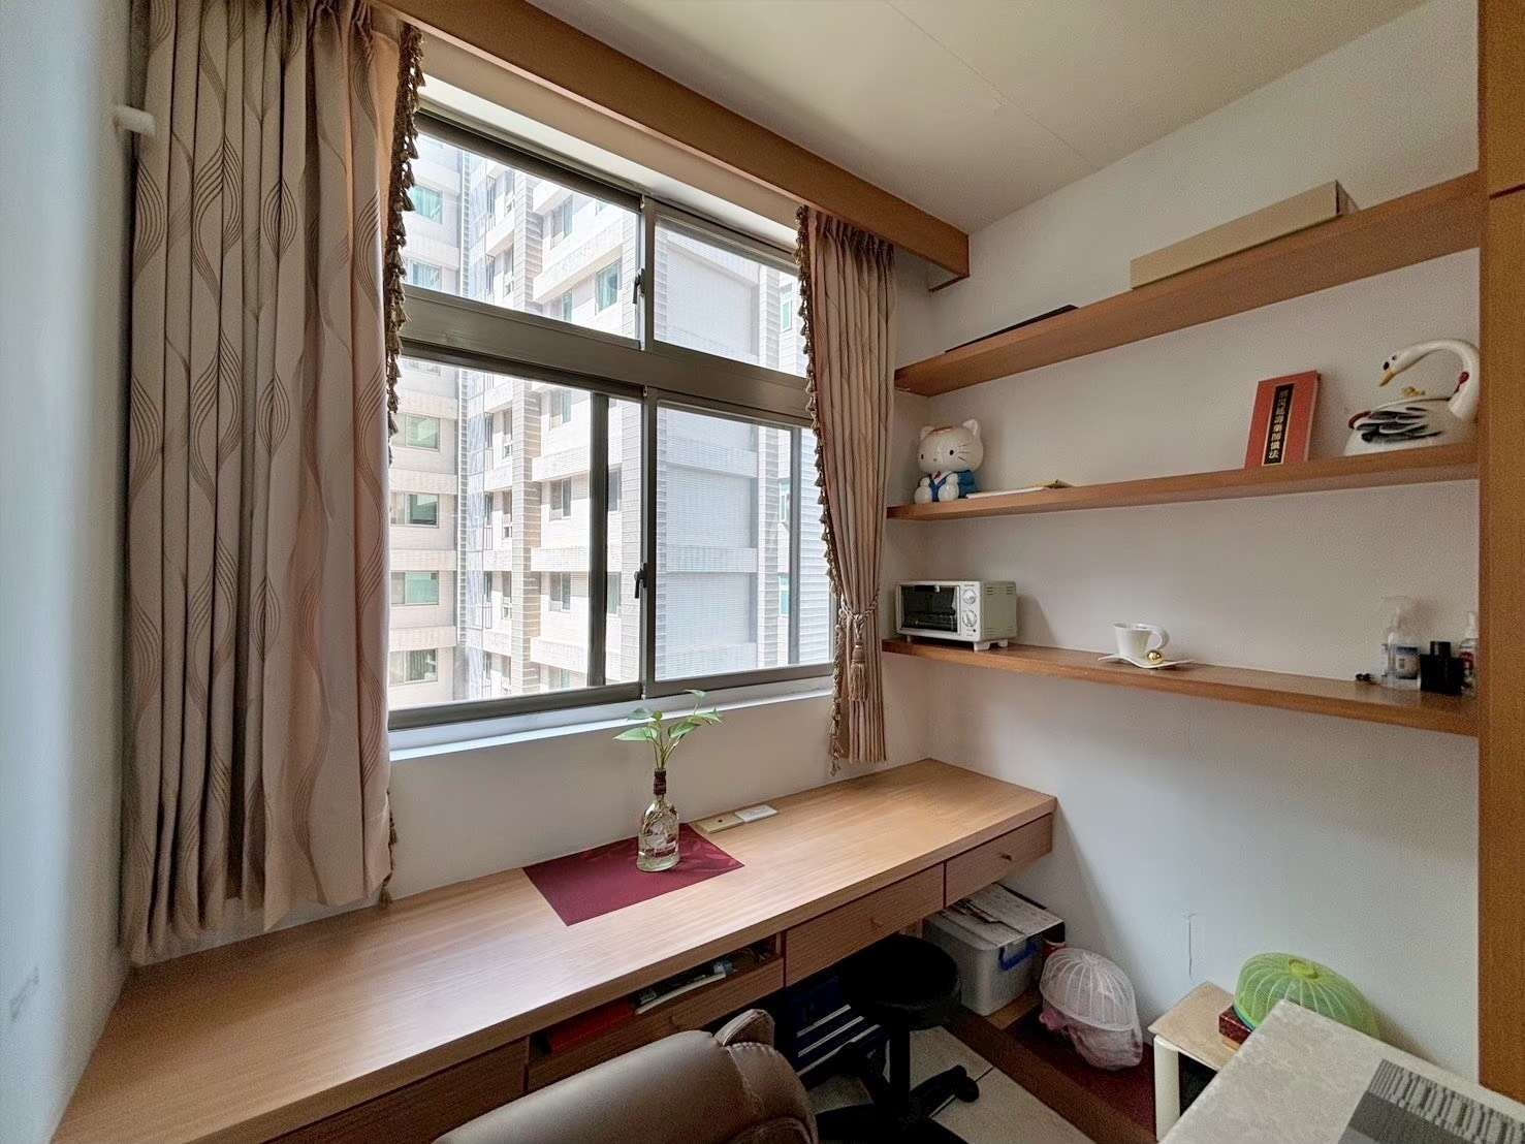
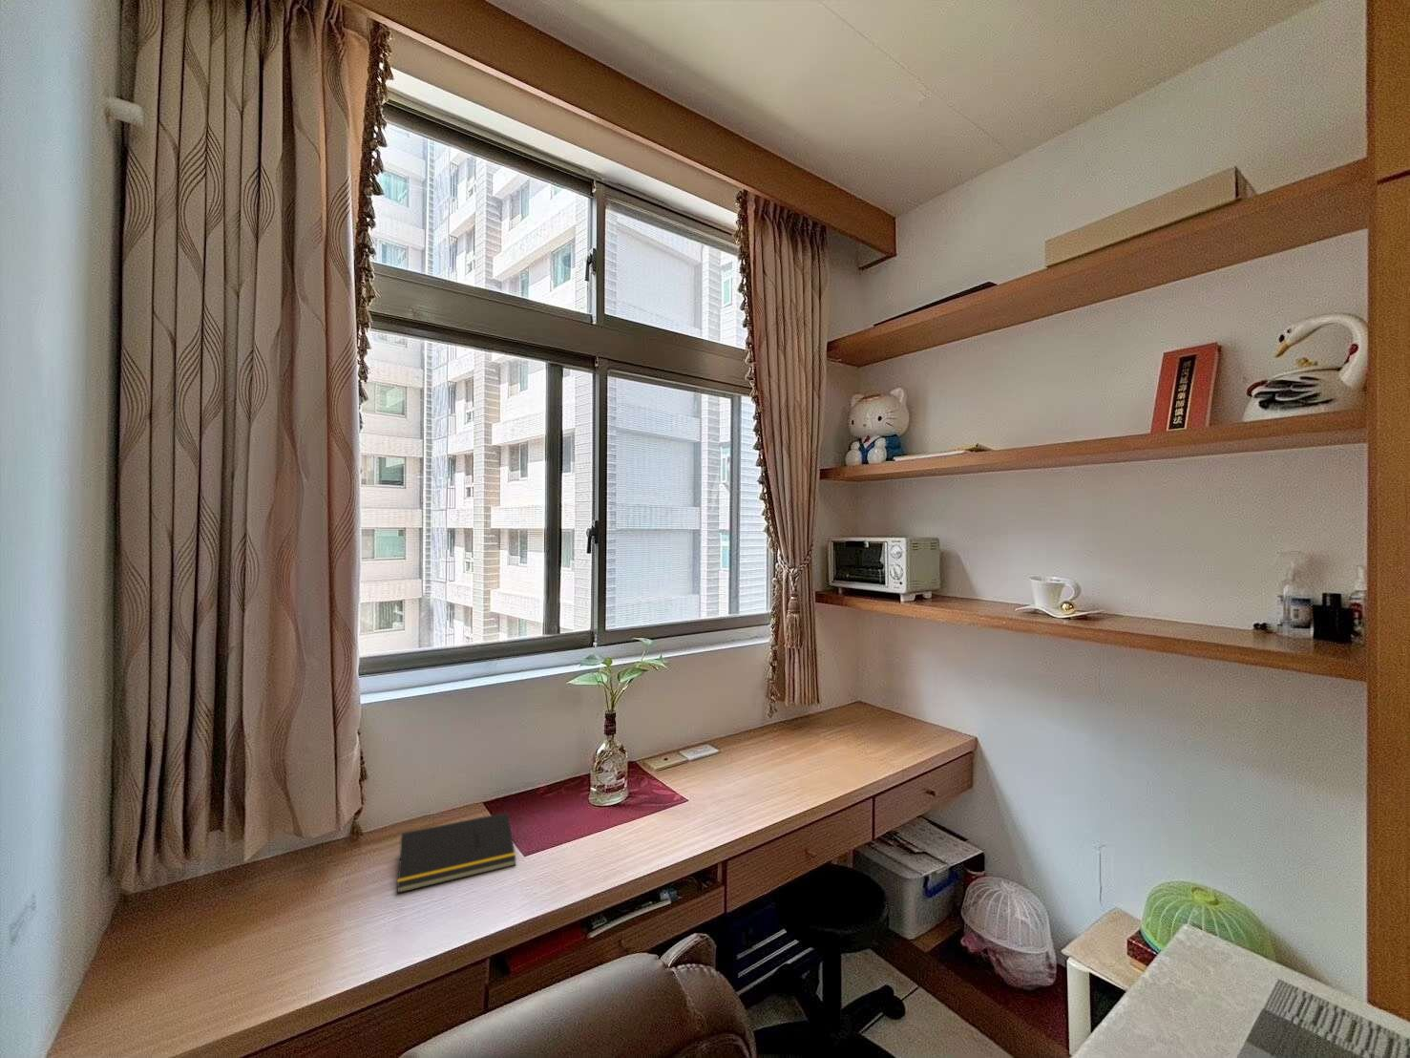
+ notepad [397,811,517,894]
